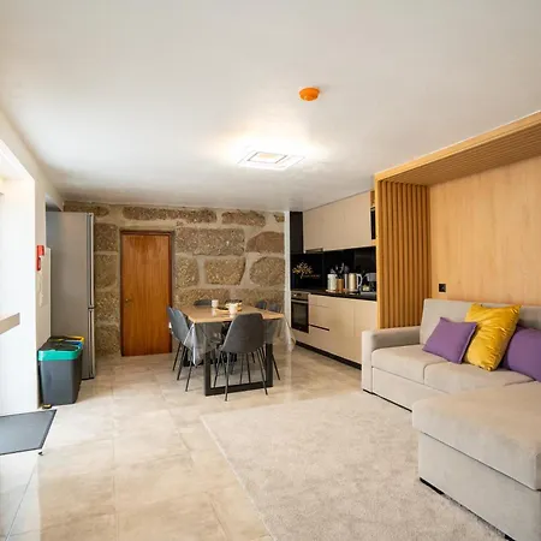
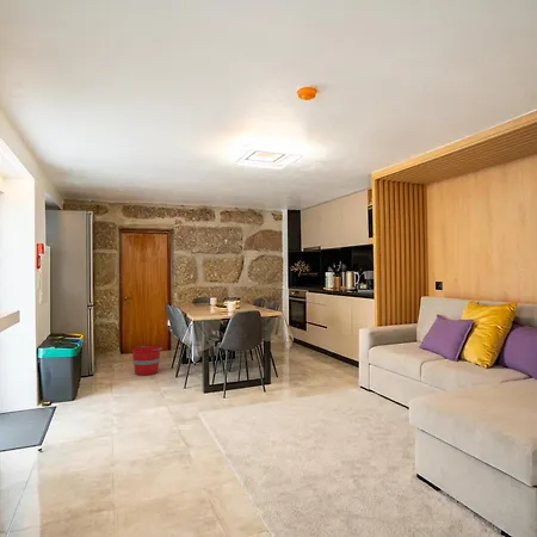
+ bucket [131,345,163,376]
